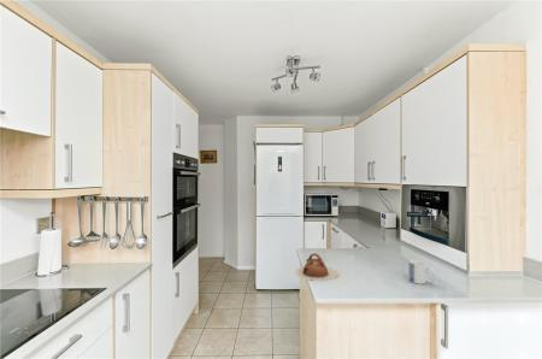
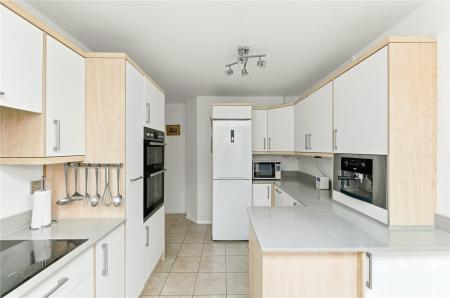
- mug [408,259,436,286]
- teapot [294,252,341,282]
